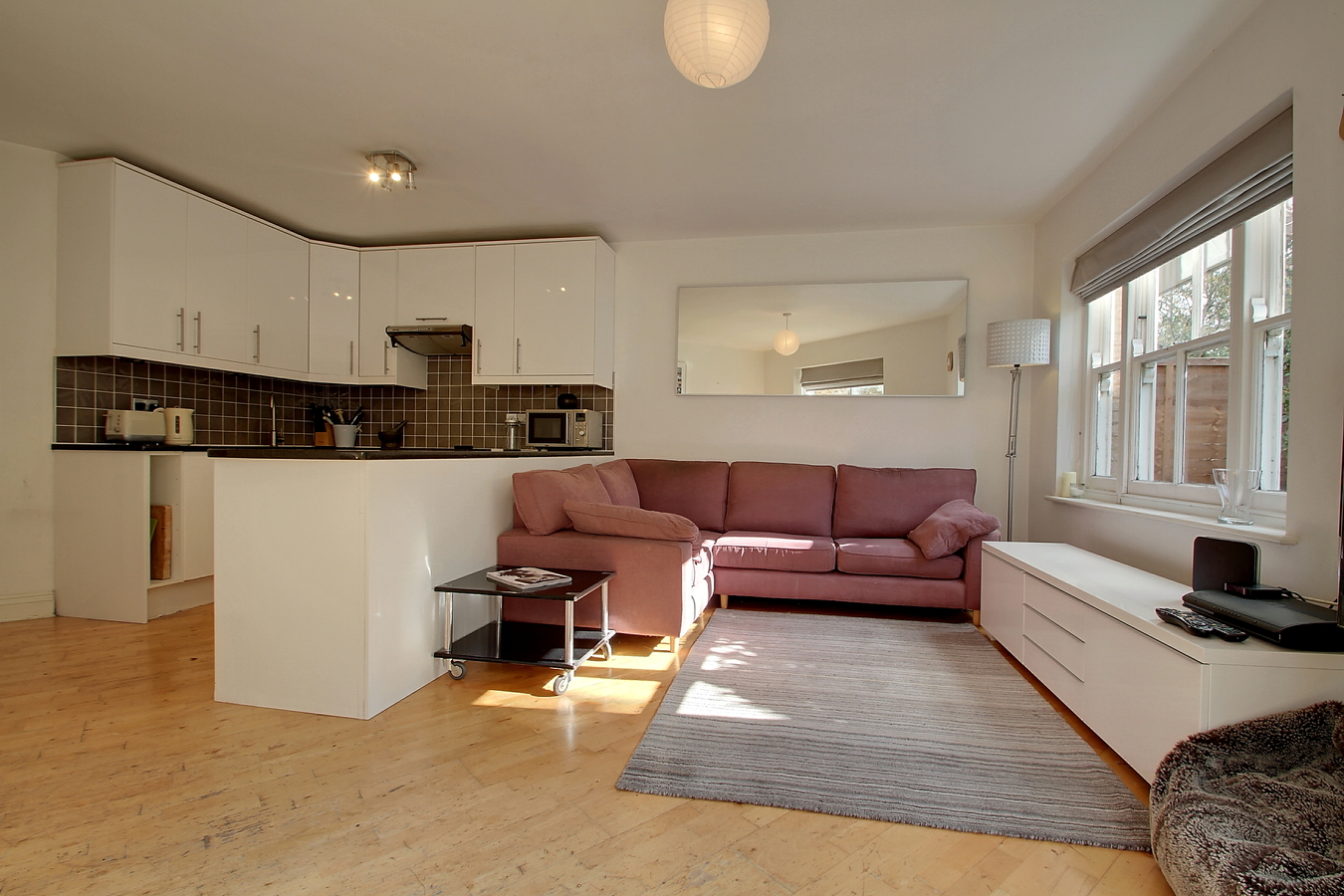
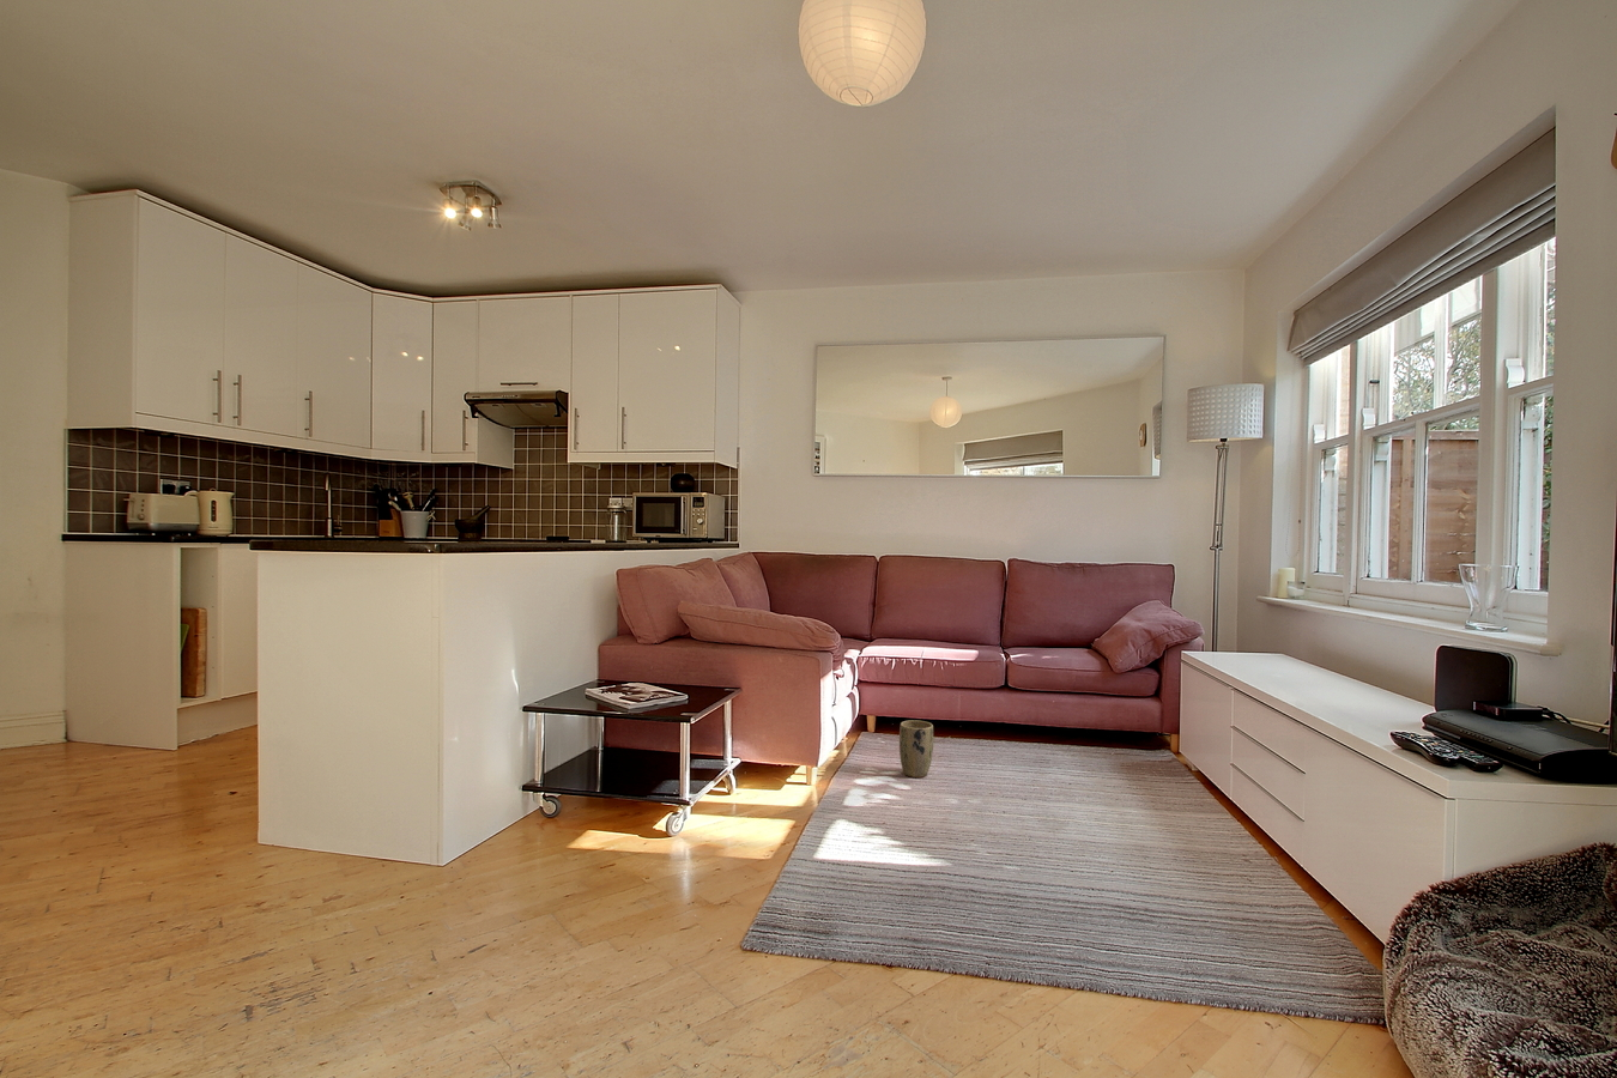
+ plant pot [899,718,935,778]
